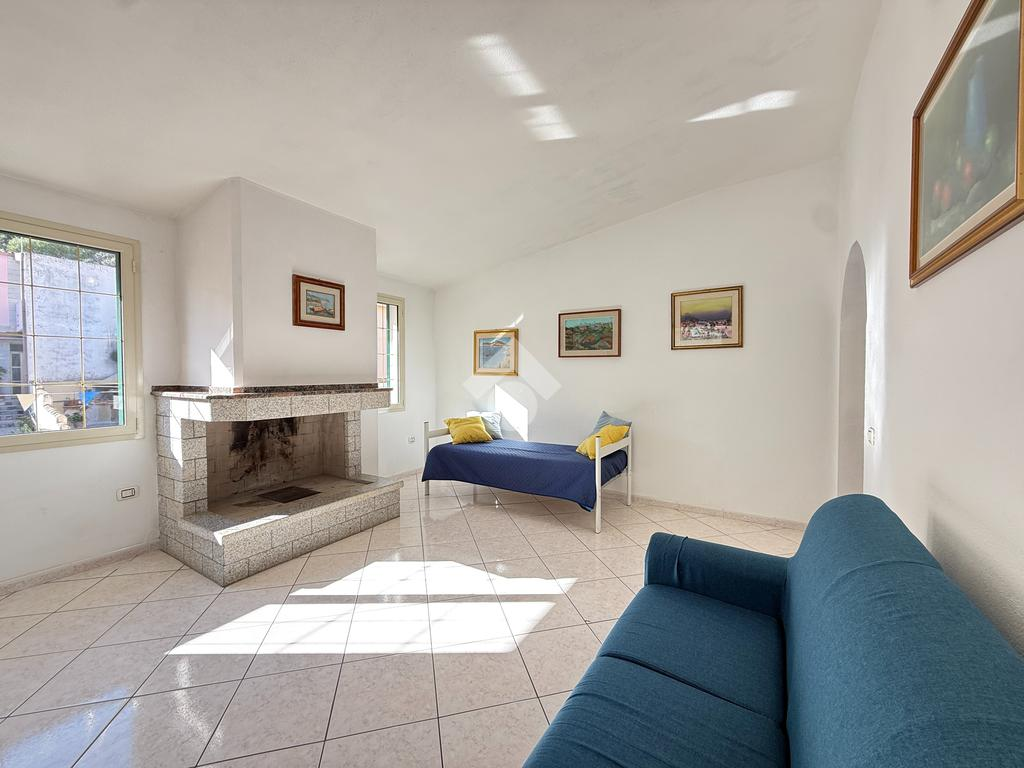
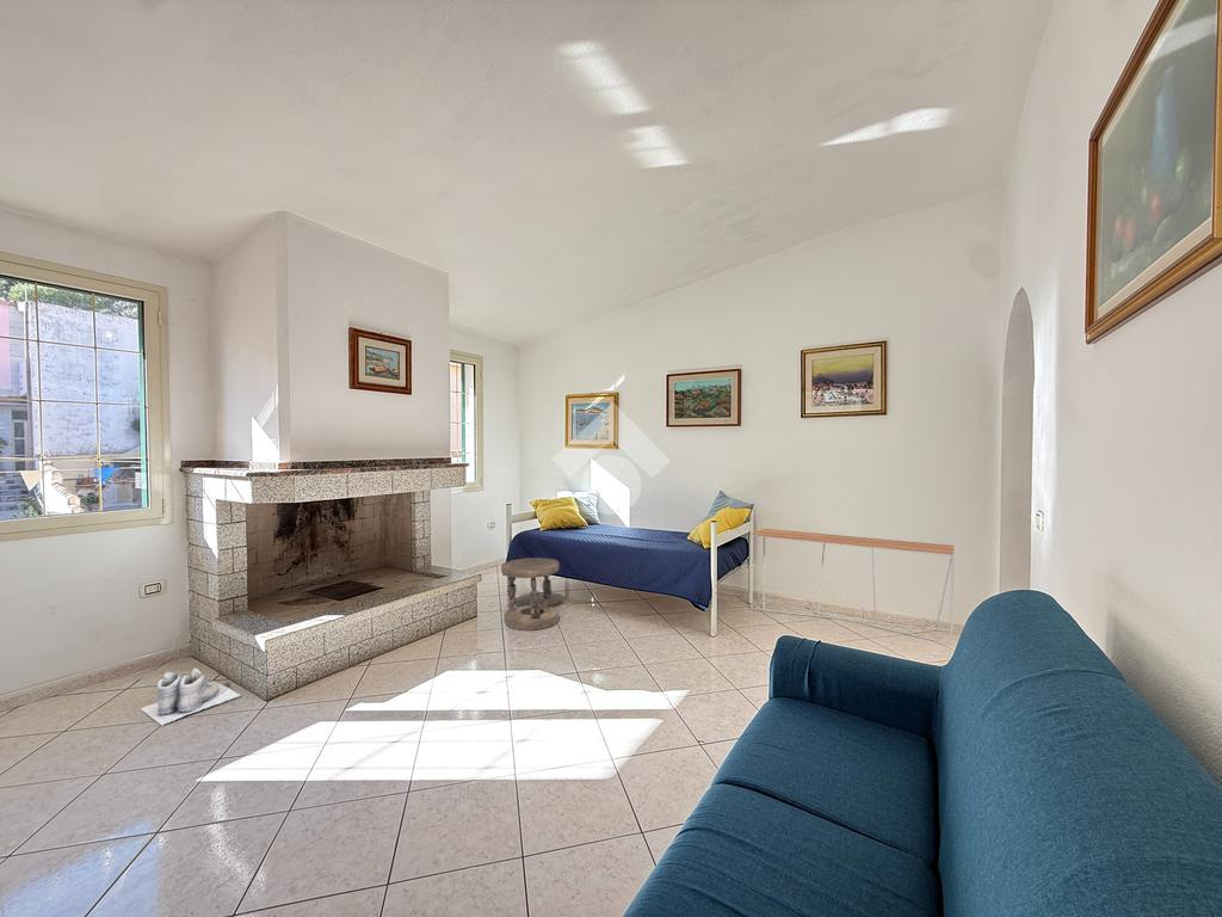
+ console table [749,528,955,646]
+ boots [140,667,242,726]
+ stool [500,556,560,632]
